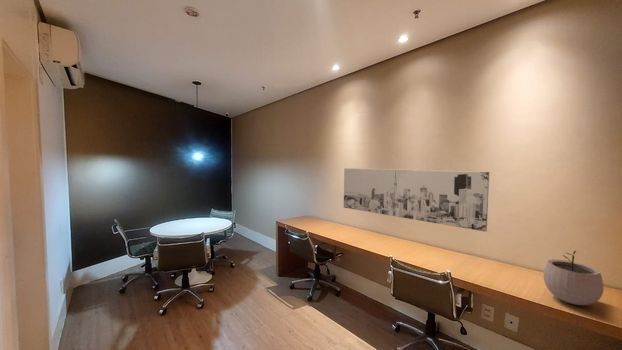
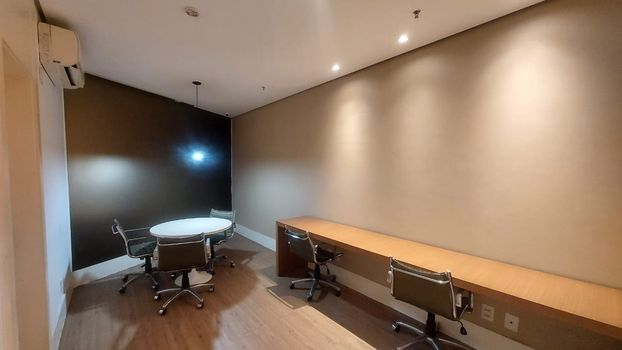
- plant pot [542,250,605,306]
- wall art [343,167,490,233]
